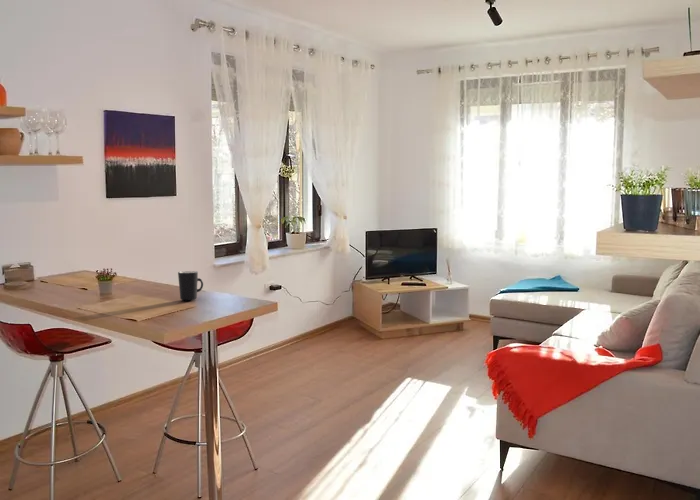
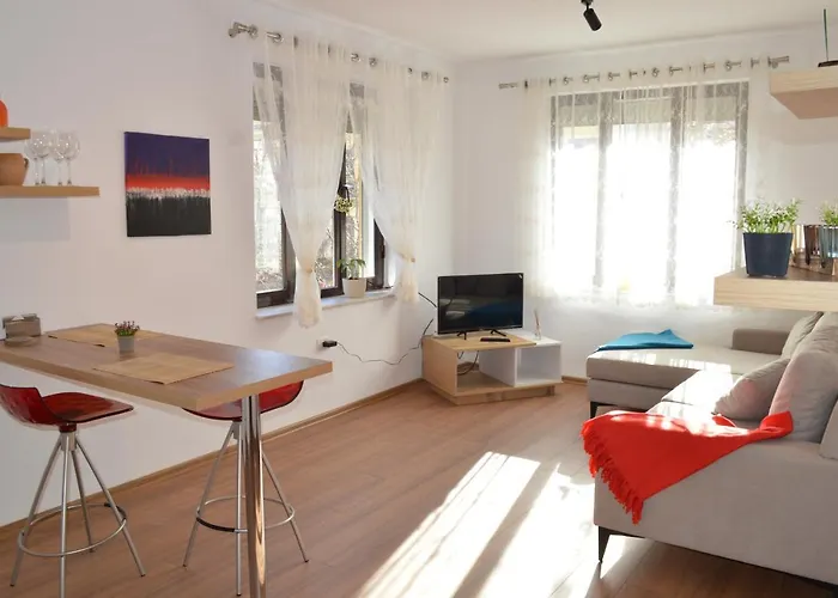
- mug [177,270,204,301]
